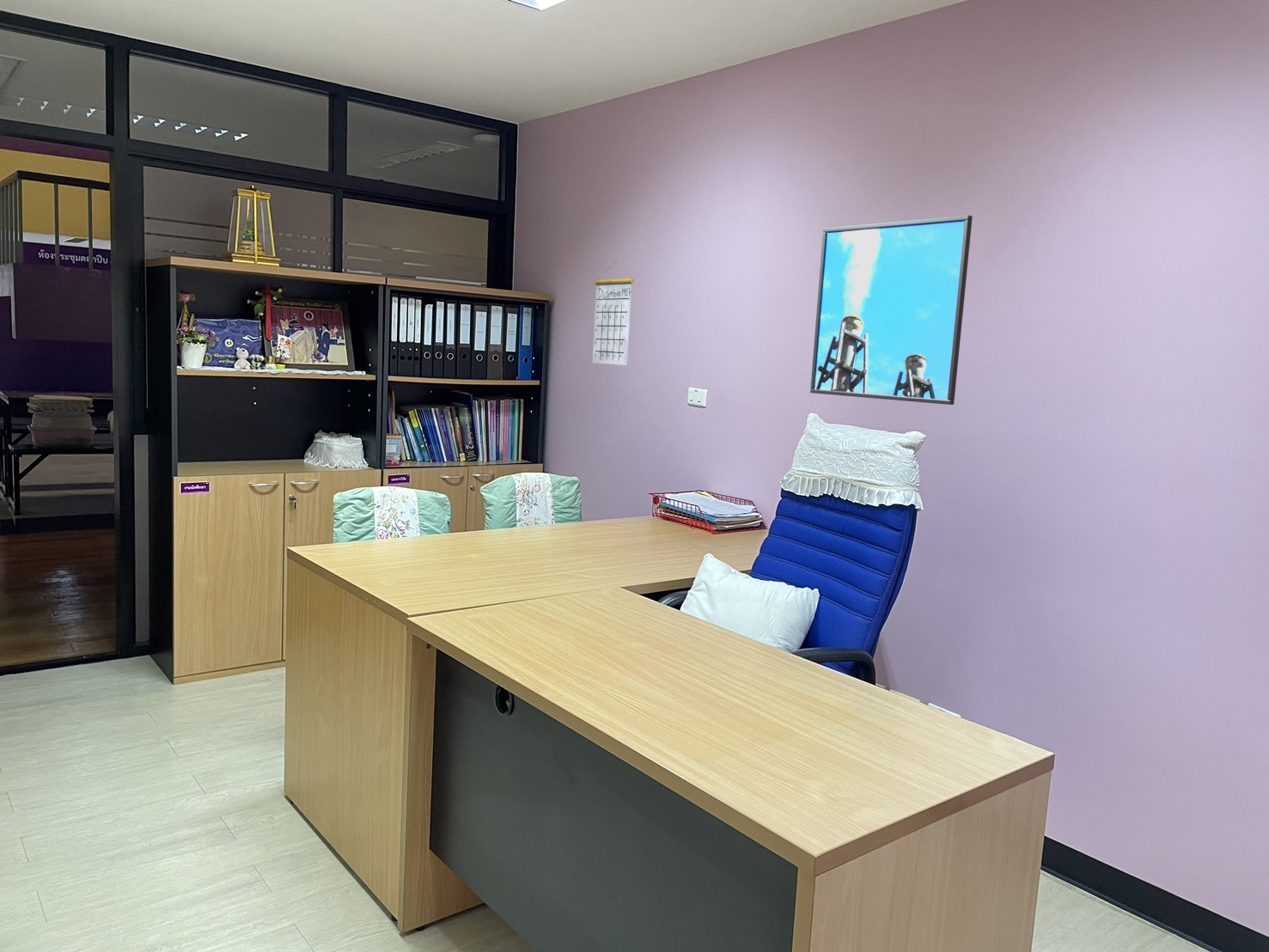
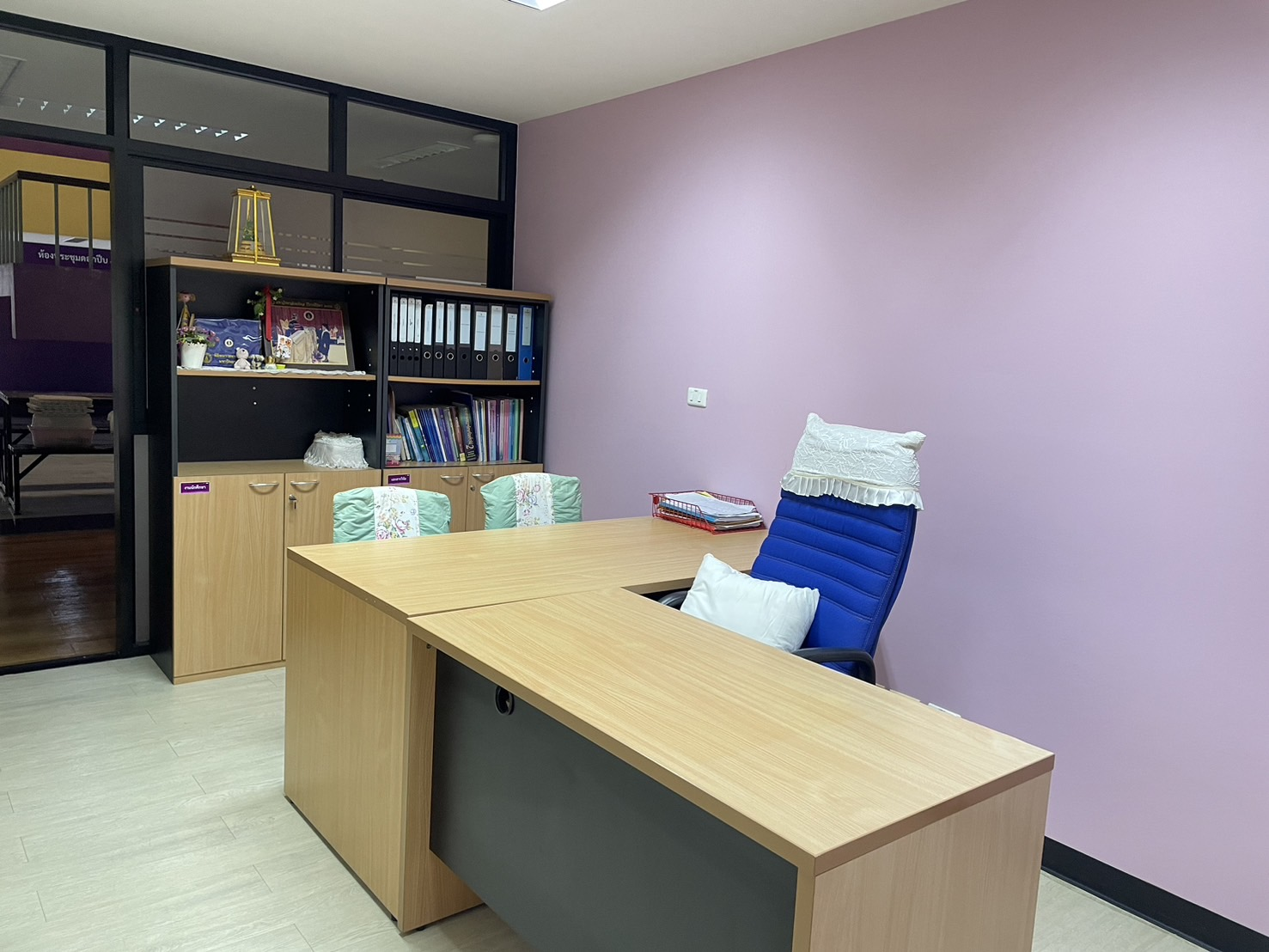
- calendar [592,259,635,366]
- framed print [809,214,973,406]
